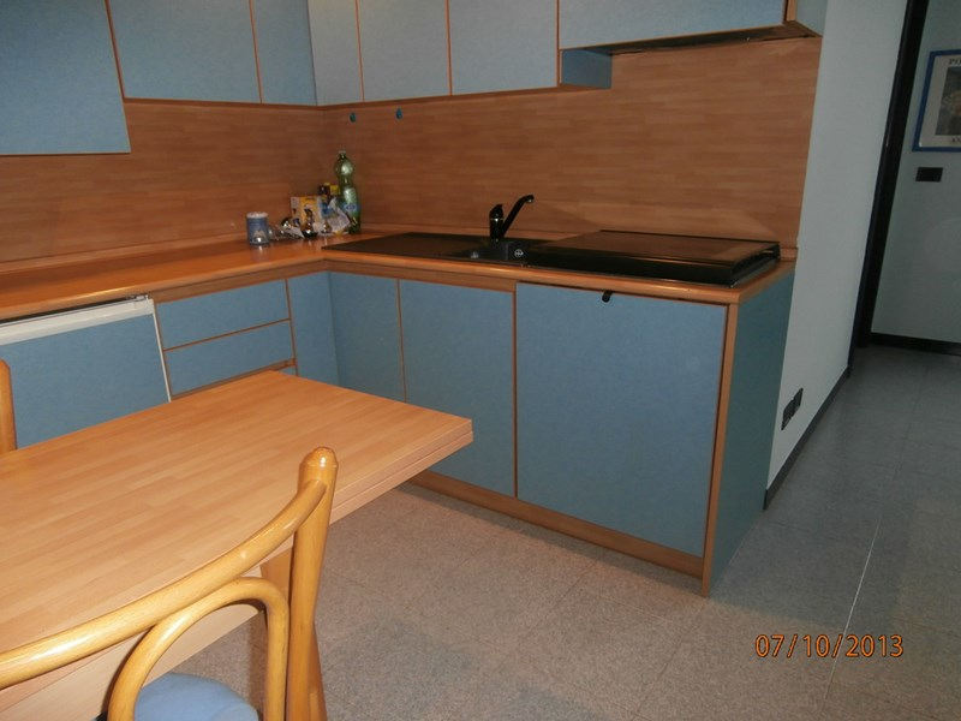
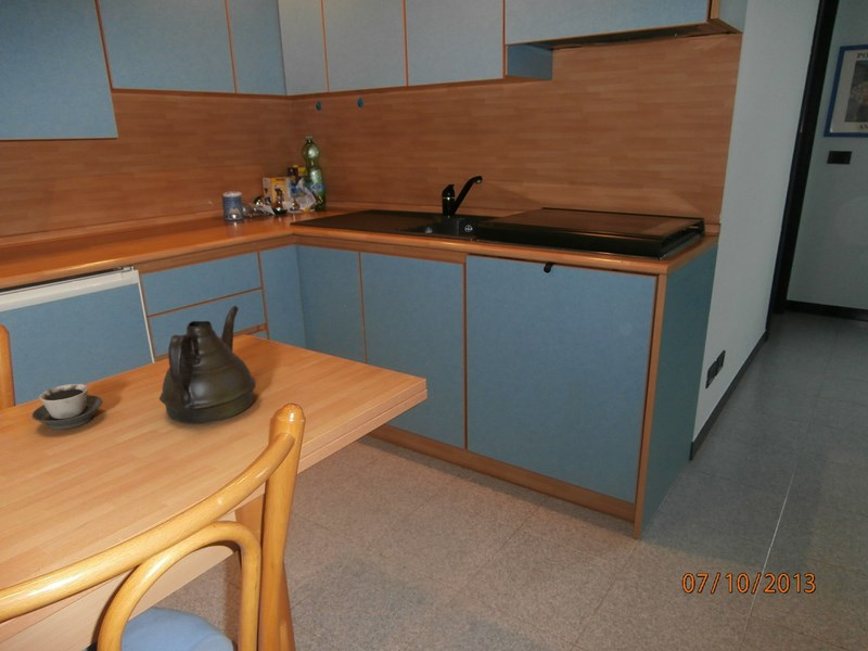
+ teapot [158,305,257,424]
+ cup [31,383,103,431]
